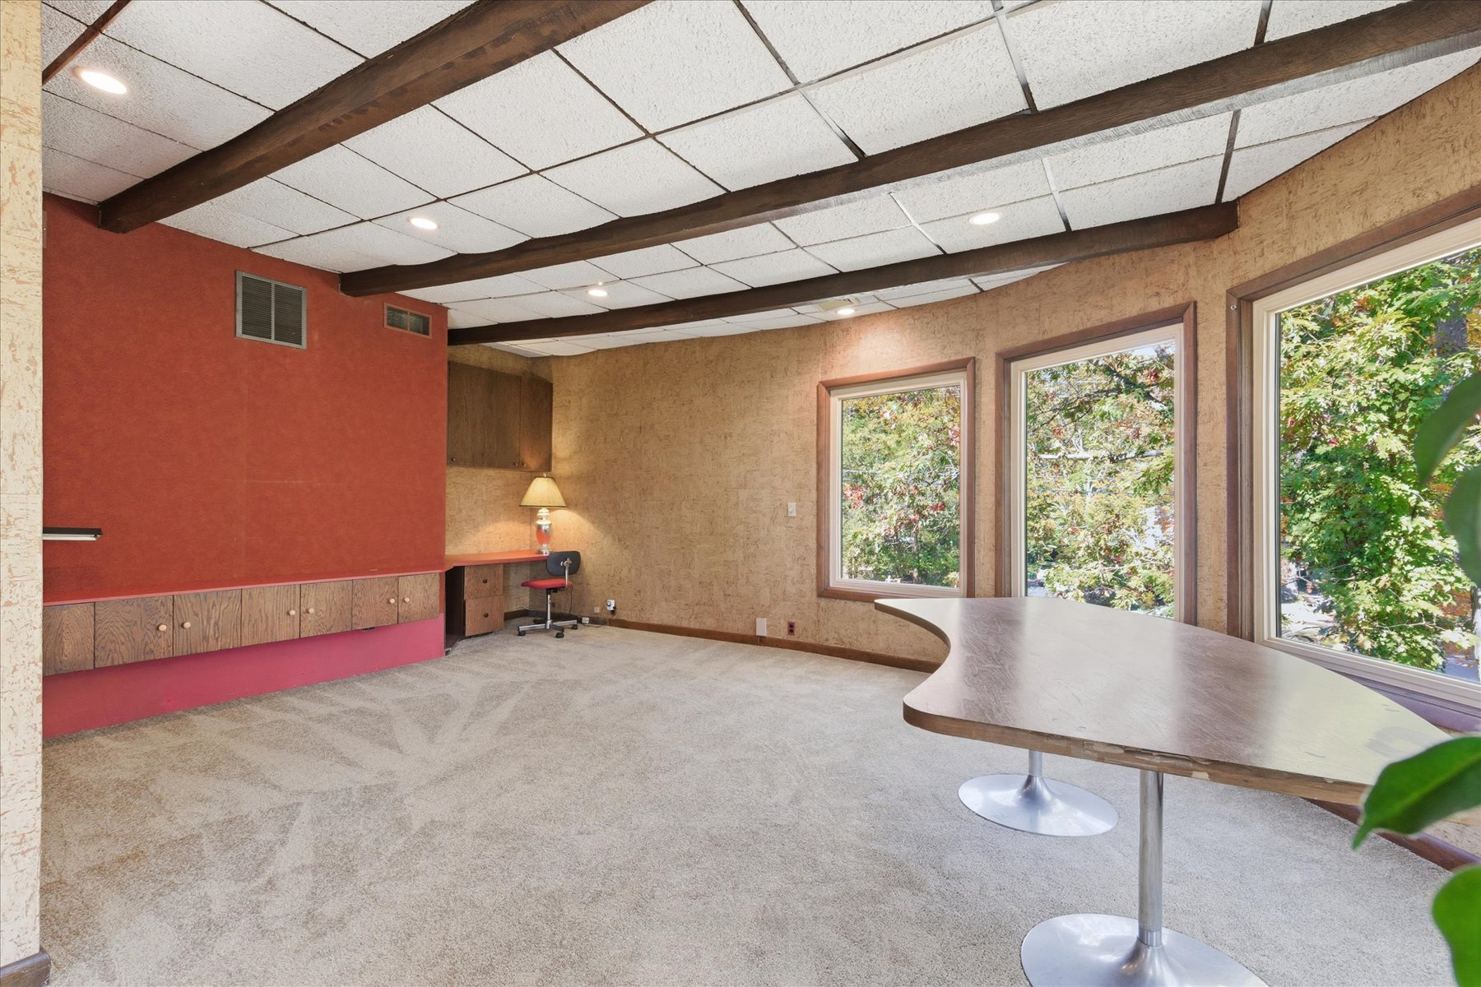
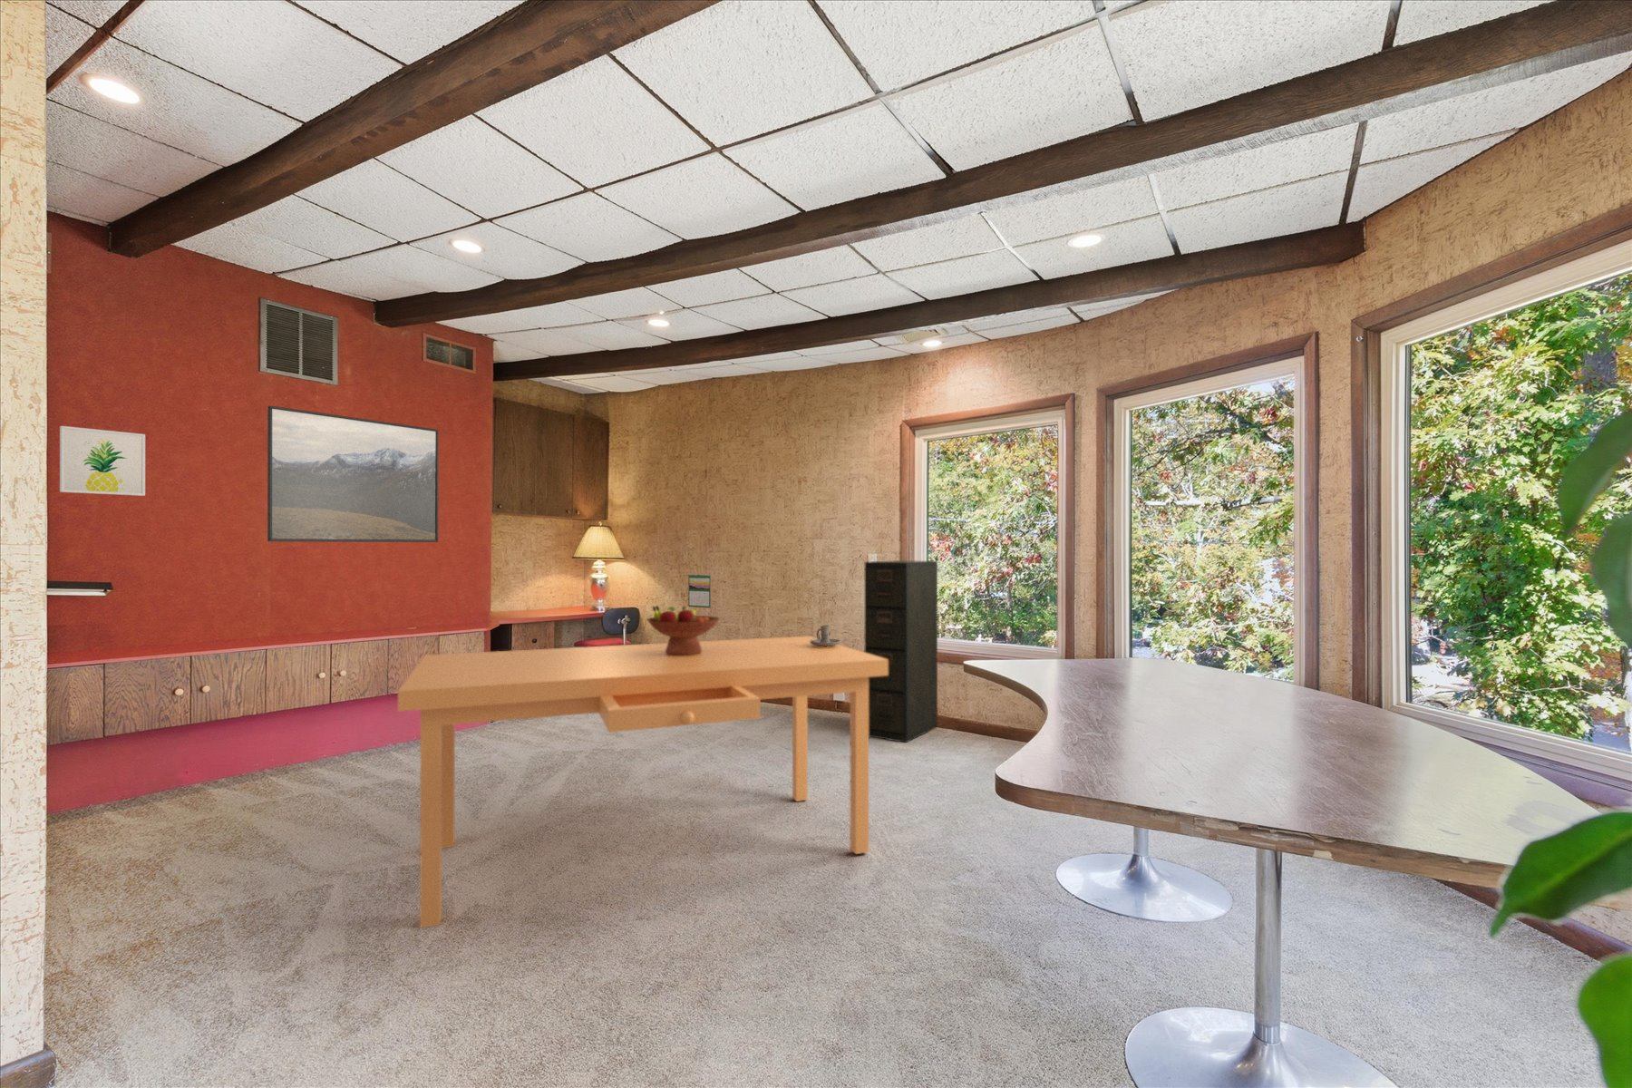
+ wall art [59,425,146,497]
+ desk [397,635,889,929]
+ calendar [687,573,712,608]
+ candle holder [810,624,841,647]
+ fruit bowl [646,605,721,656]
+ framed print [267,404,438,543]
+ filing cabinet [865,560,939,743]
